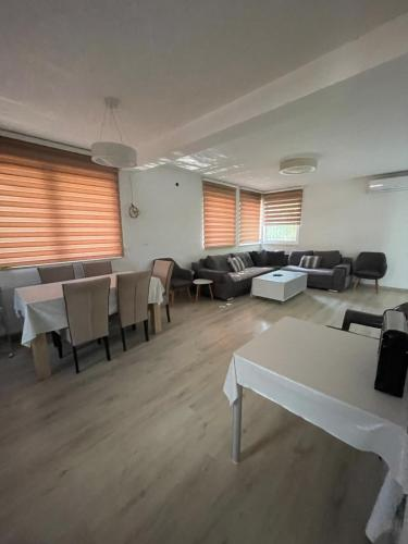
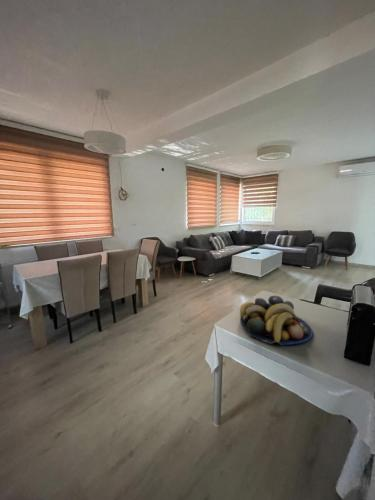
+ fruit bowl [239,295,314,346]
